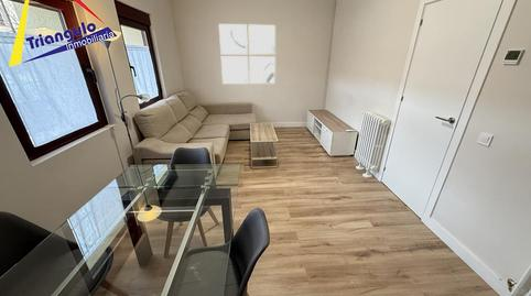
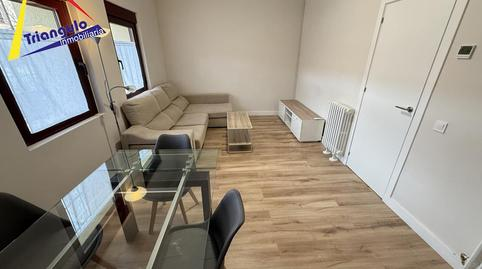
- wall art [218,23,278,85]
